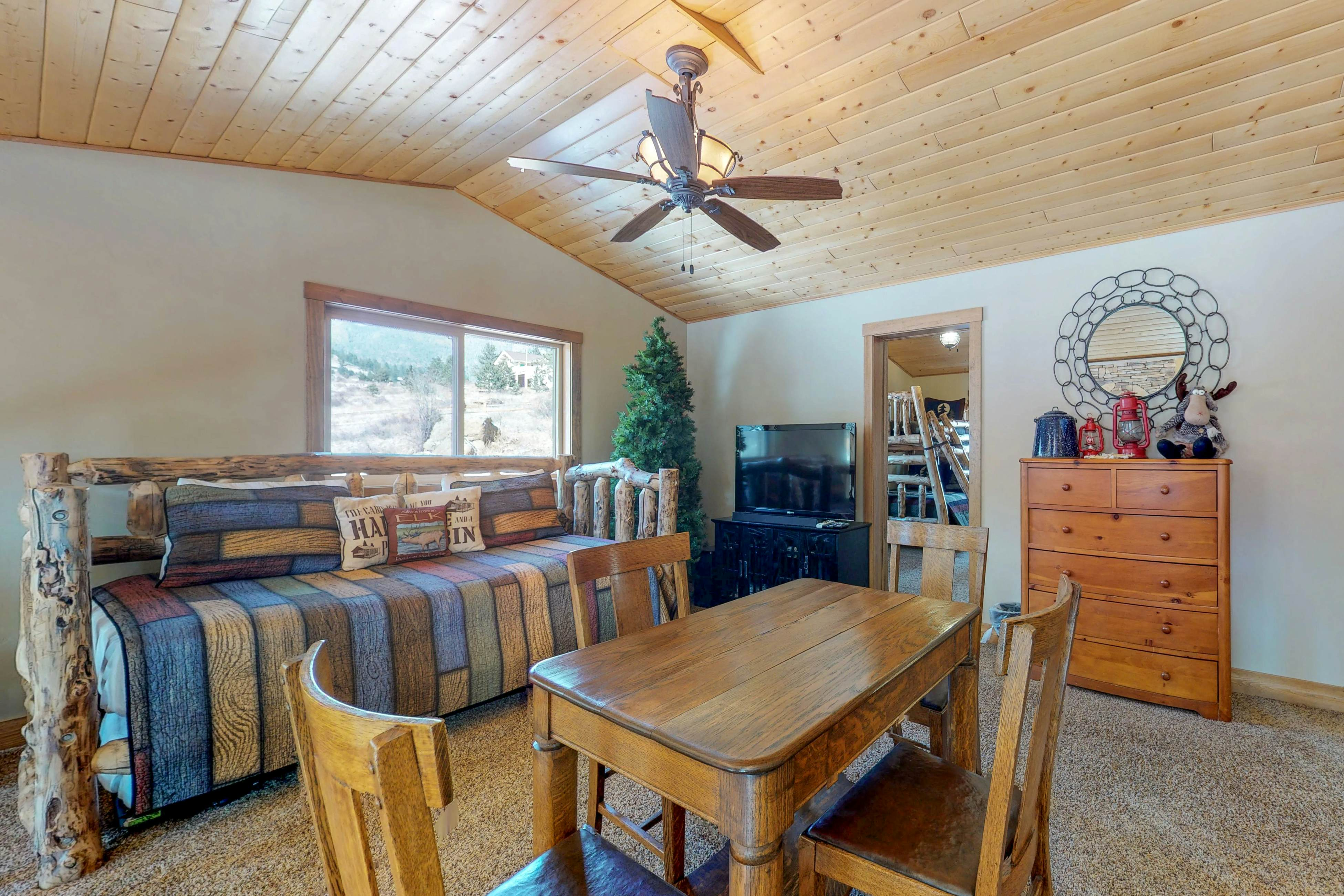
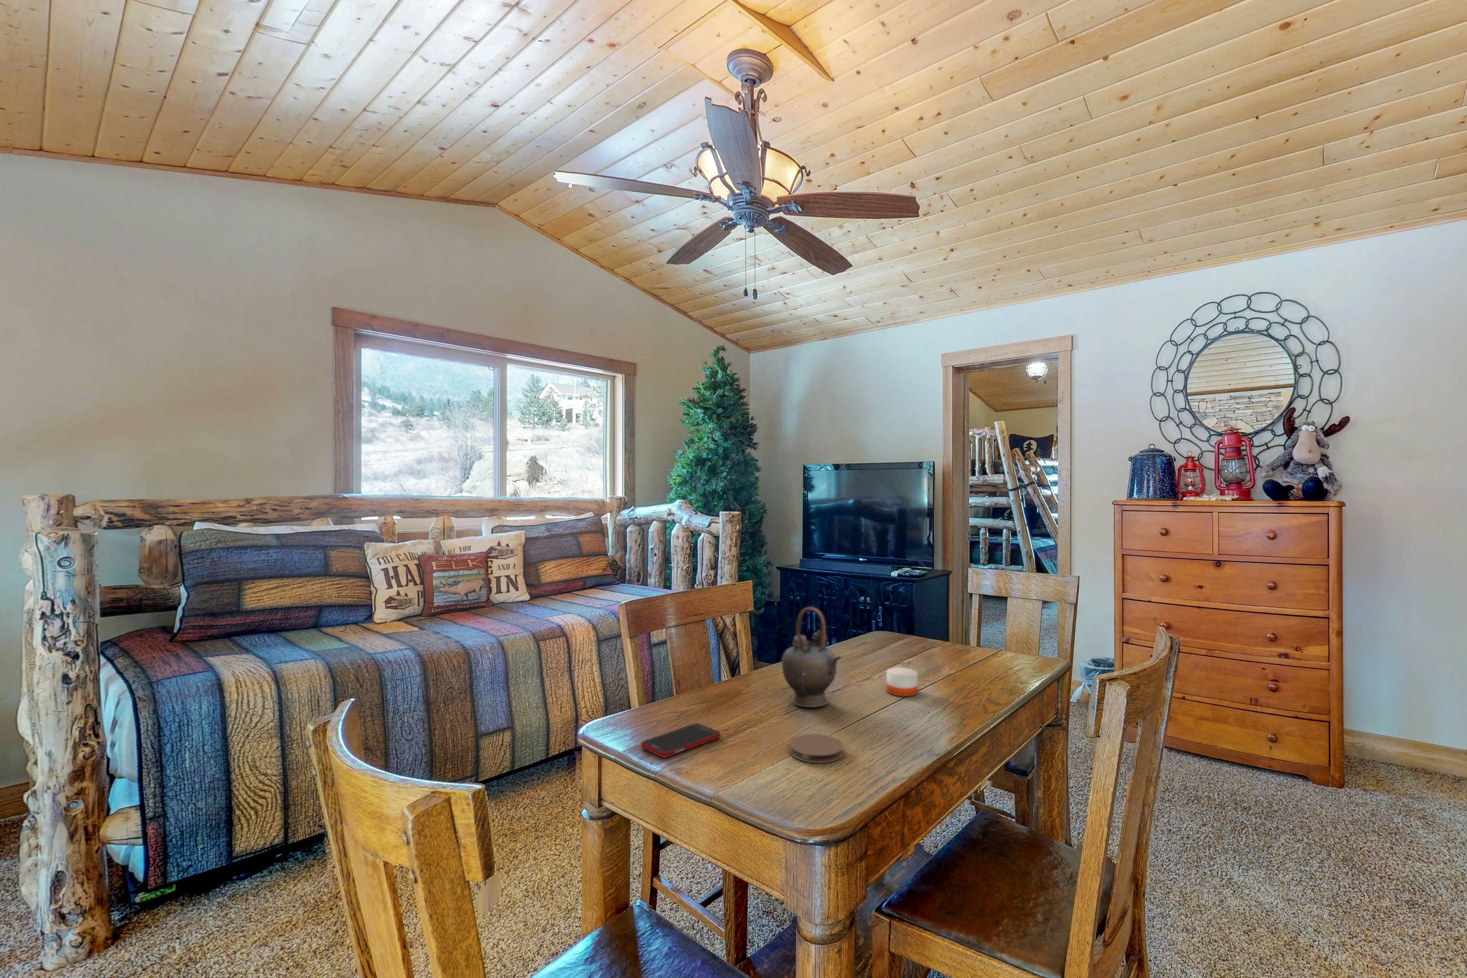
+ cell phone [641,723,720,758]
+ teapot [782,607,843,707]
+ coaster [789,734,844,763]
+ candle [886,655,918,696]
